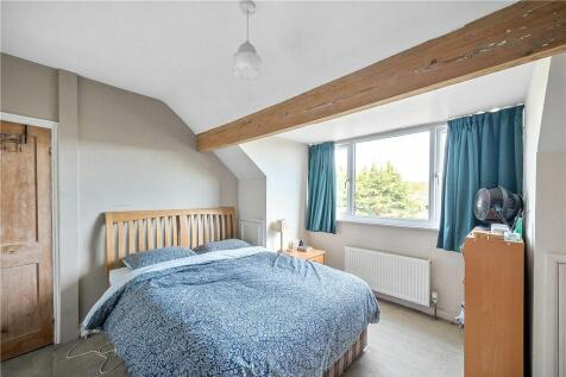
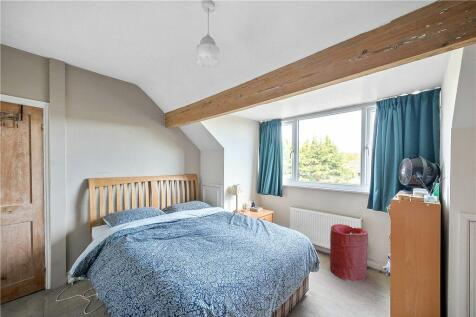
+ laundry hamper [329,223,369,283]
